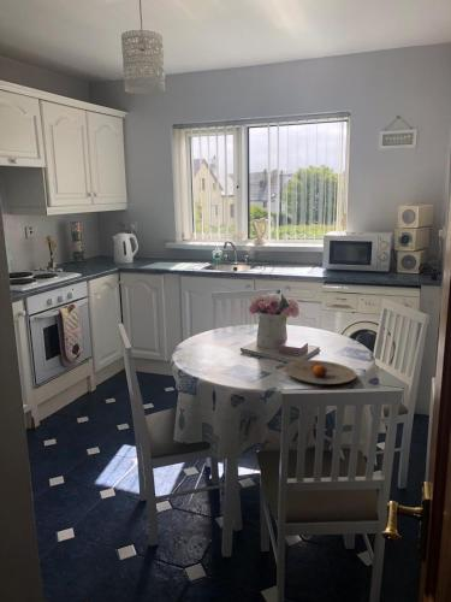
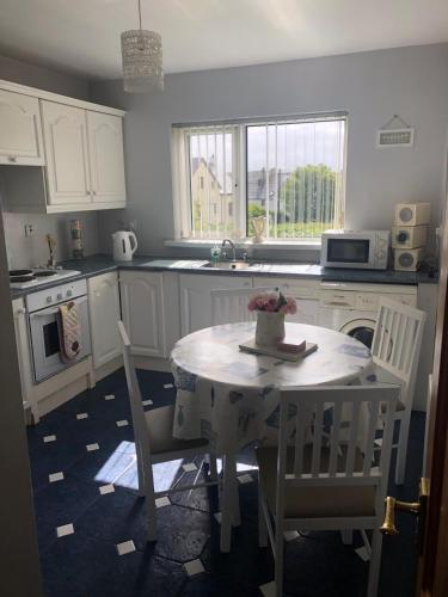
- plate [283,359,357,385]
